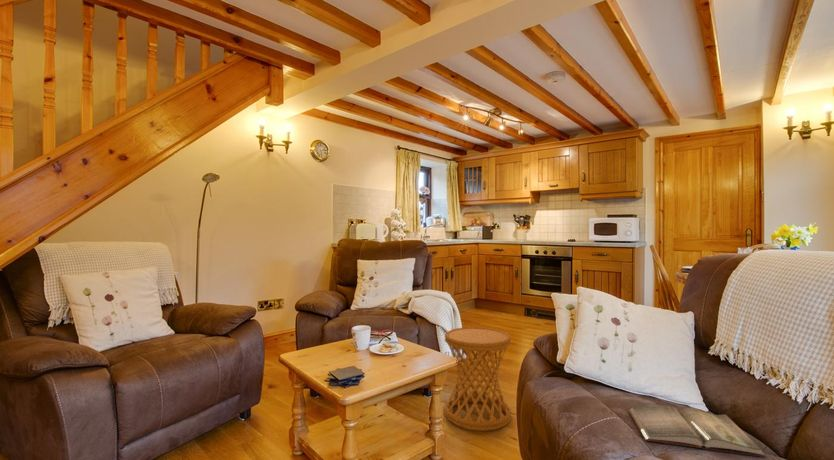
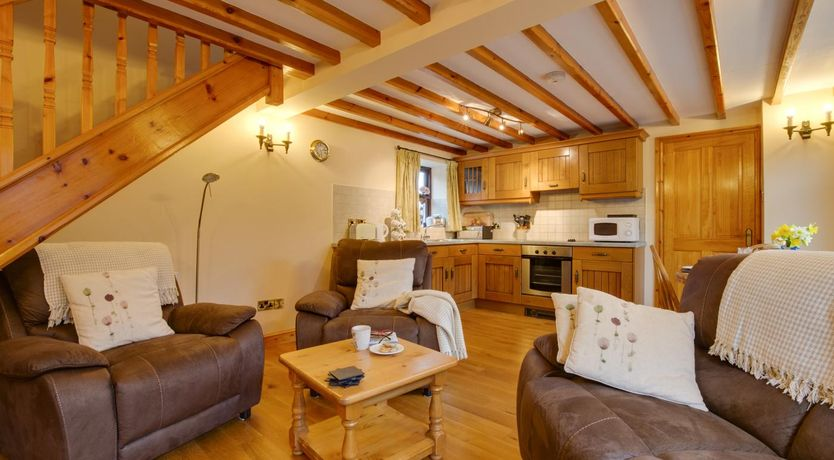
- hardback book [627,405,768,458]
- side table [444,326,512,432]
